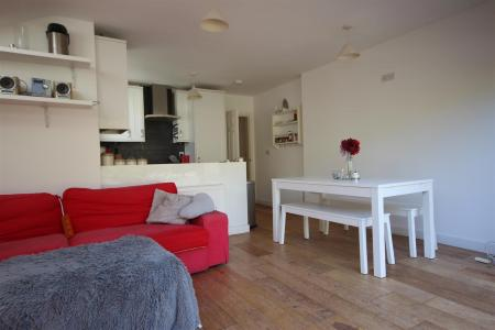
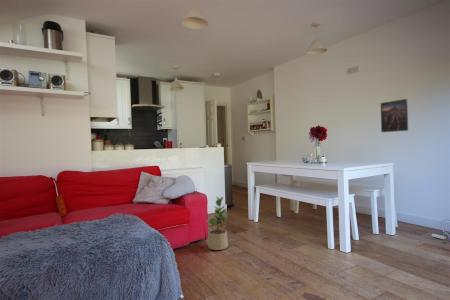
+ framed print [380,98,409,133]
+ potted plant [205,195,232,251]
